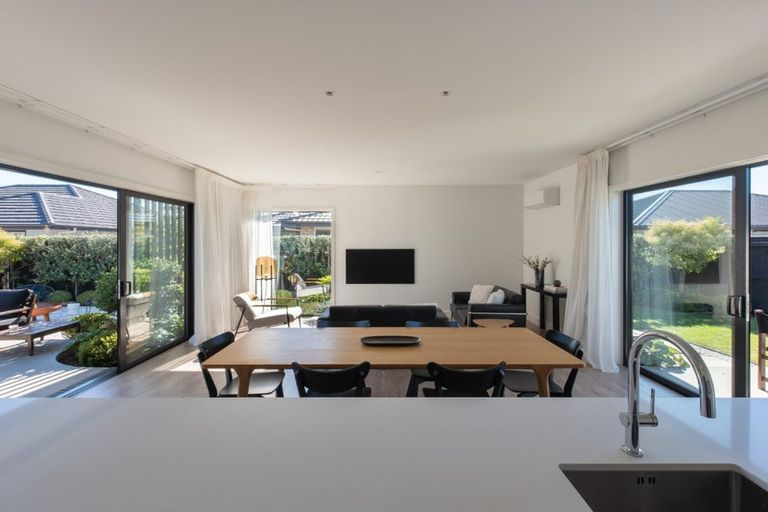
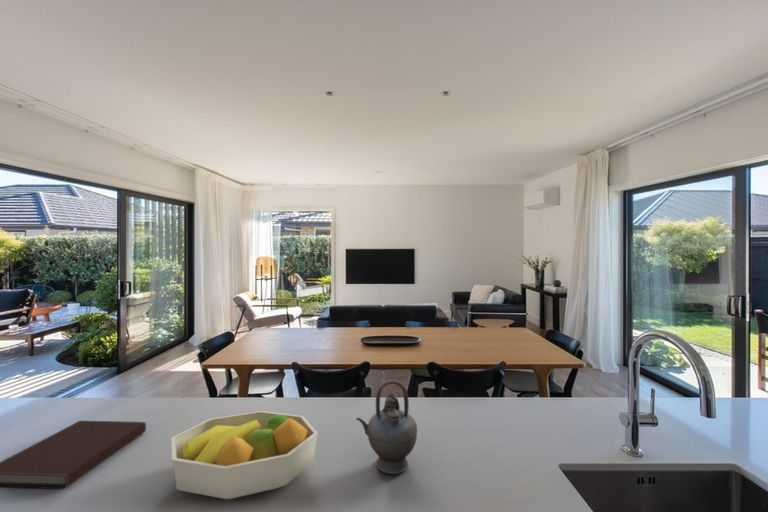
+ fruit bowl [170,410,319,500]
+ notebook [0,420,147,490]
+ teapot [355,379,418,475]
